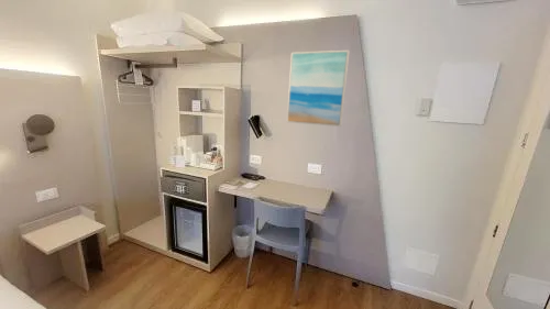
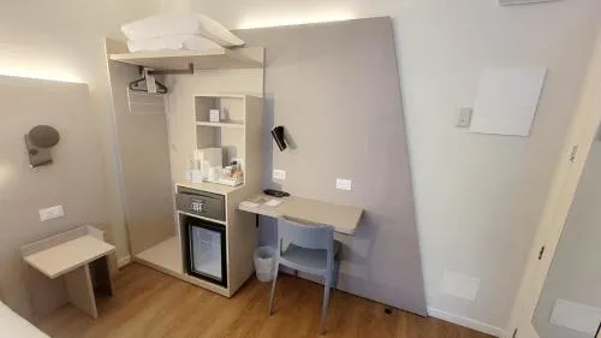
- wall art [286,49,350,128]
